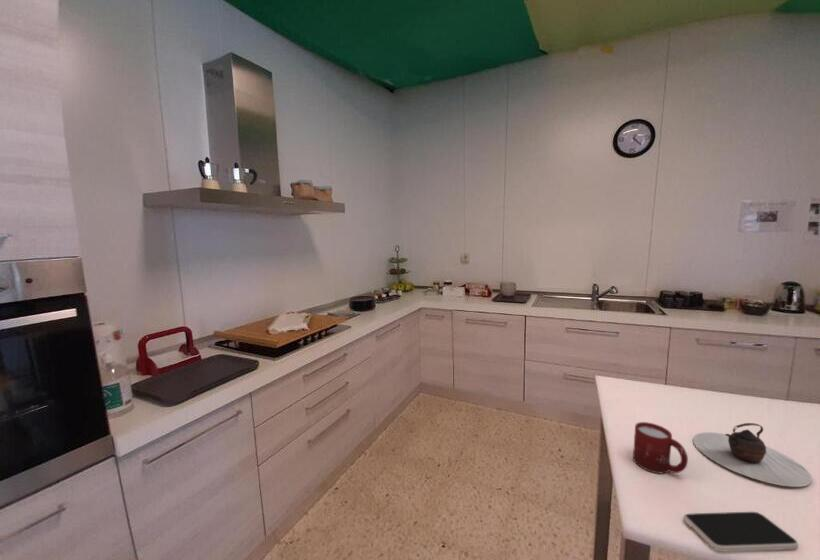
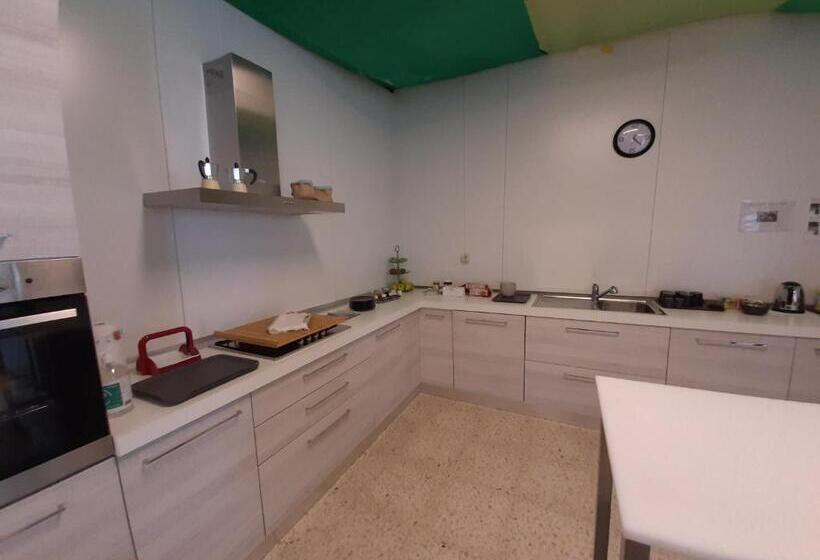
- teapot [692,422,813,488]
- cup [632,421,689,474]
- smartphone [683,511,800,552]
